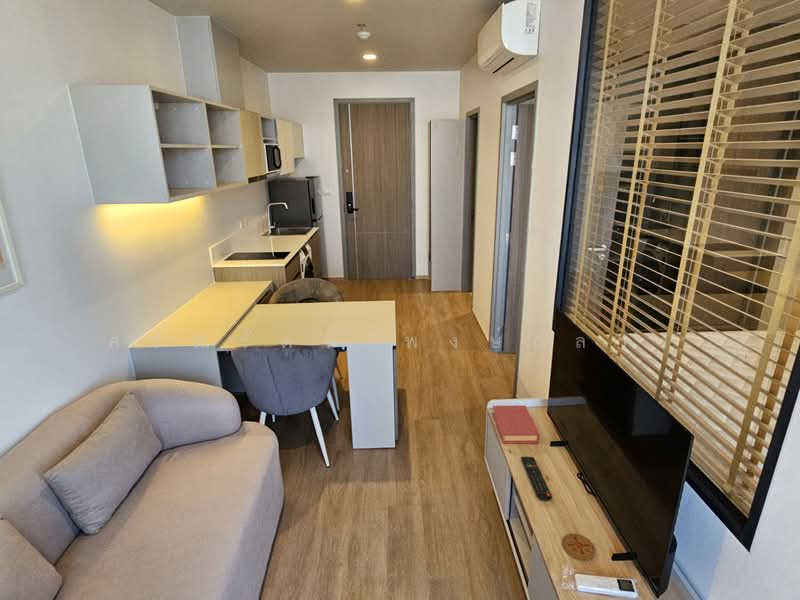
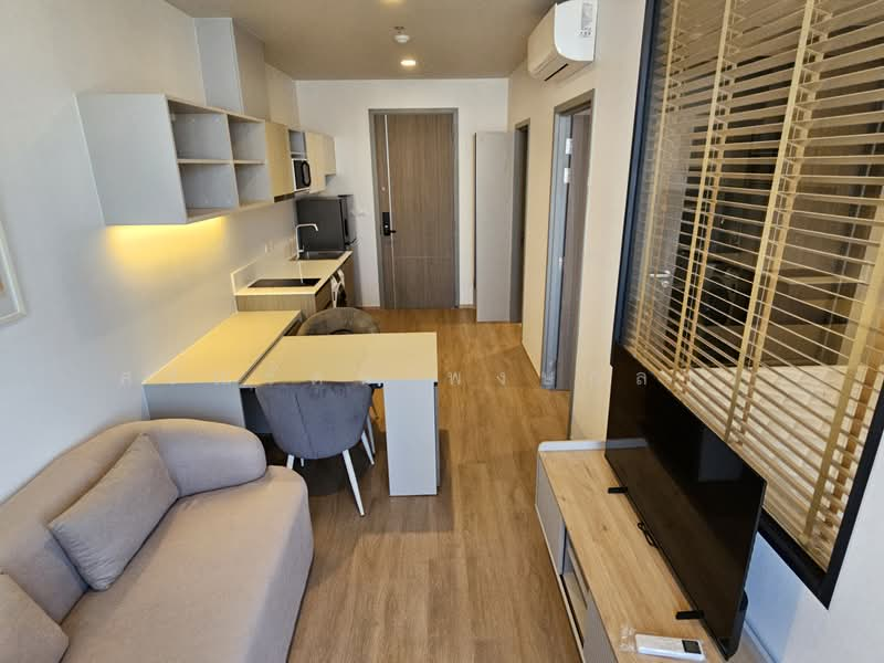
- remote control [520,456,553,502]
- book [492,405,541,444]
- coaster [561,533,596,561]
